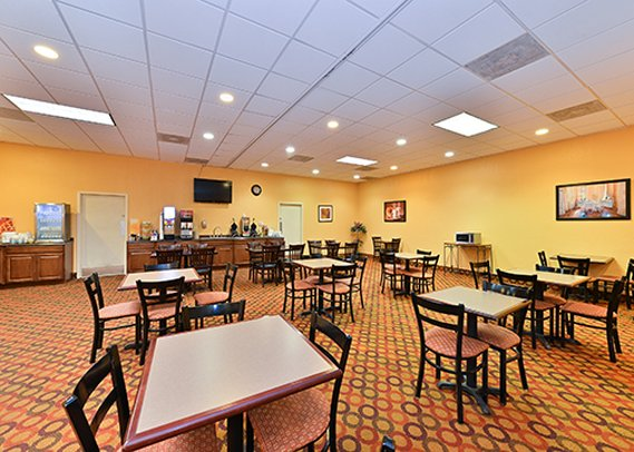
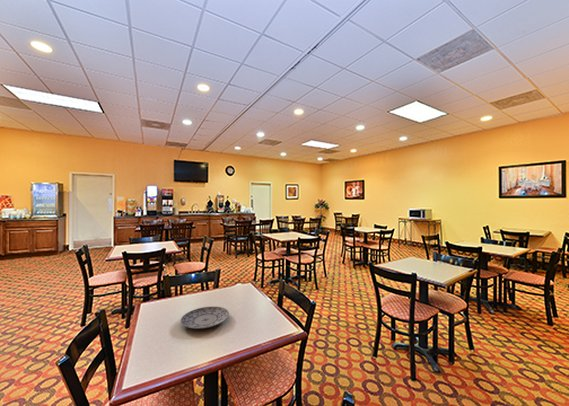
+ plate [179,305,230,330]
